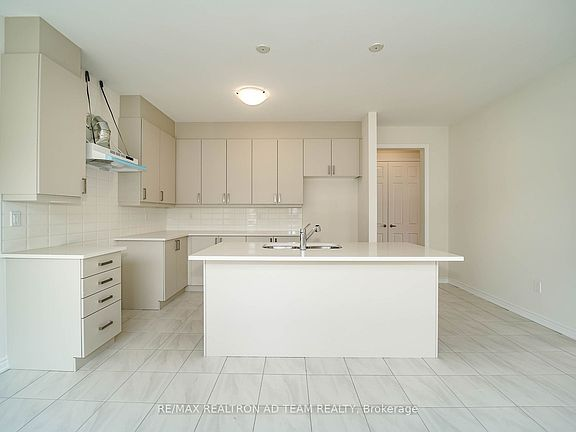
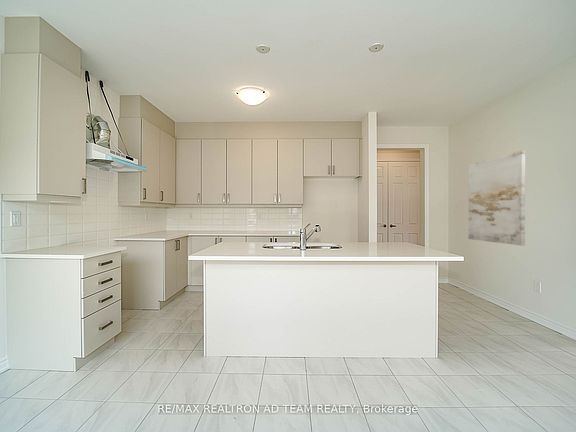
+ wall art [468,149,526,247]
